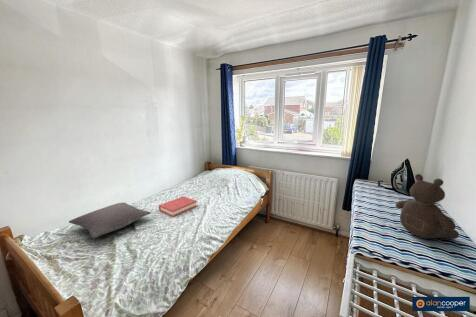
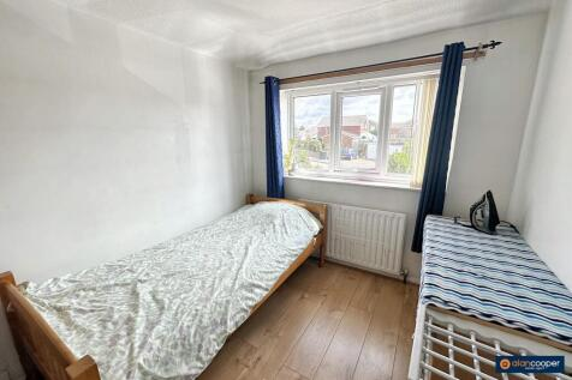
- pillow [68,201,152,239]
- teddy bear [395,173,460,240]
- hardback book [158,195,198,218]
